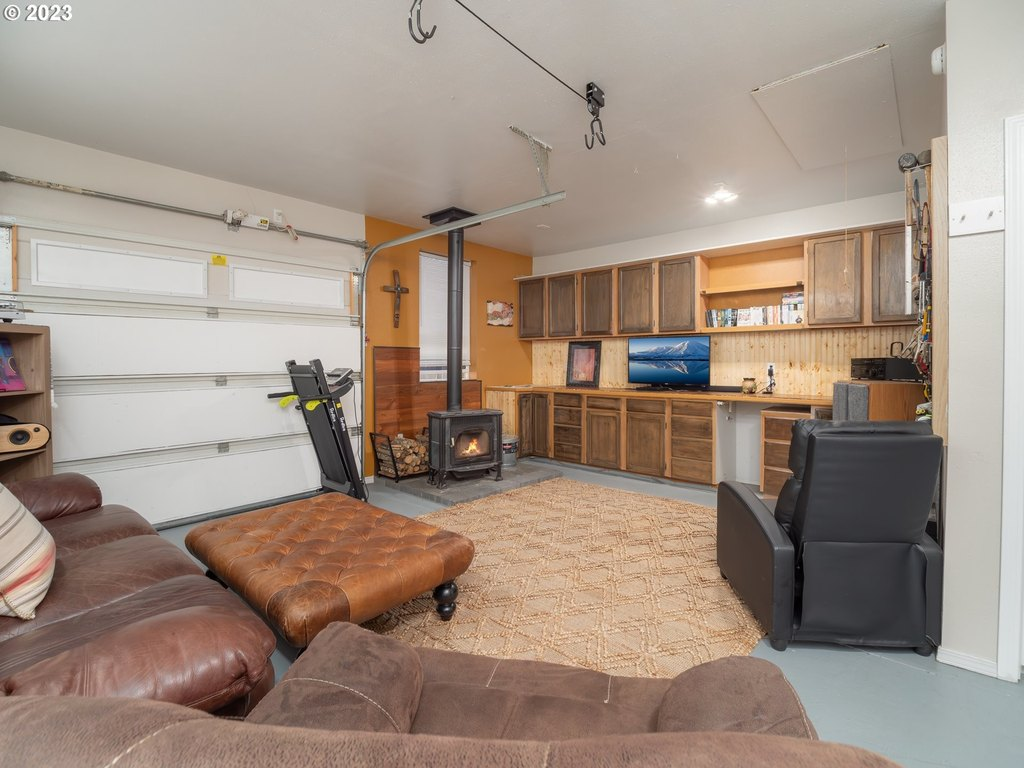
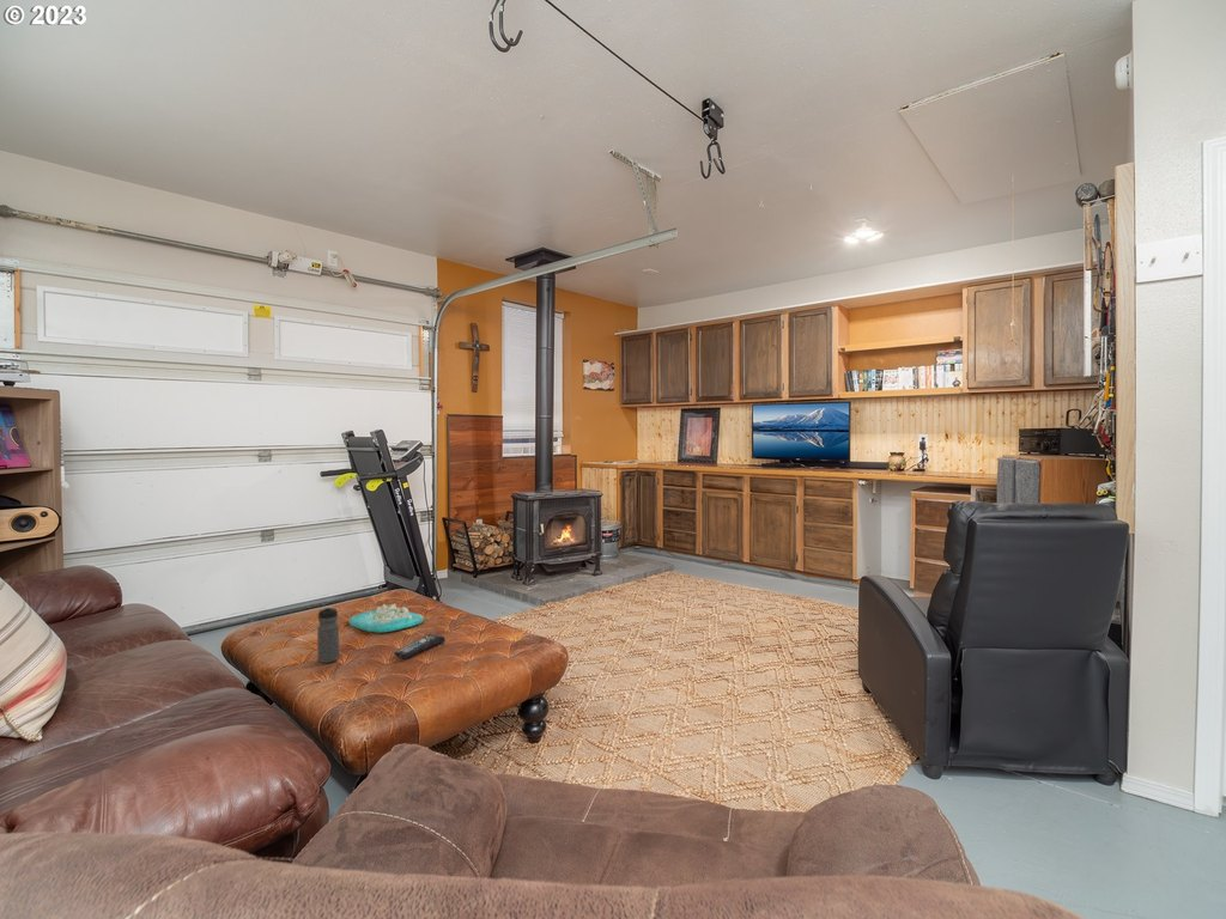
+ water bottle [316,605,340,664]
+ remote control [393,633,447,659]
+ decorative tray [347,589,425,634]
